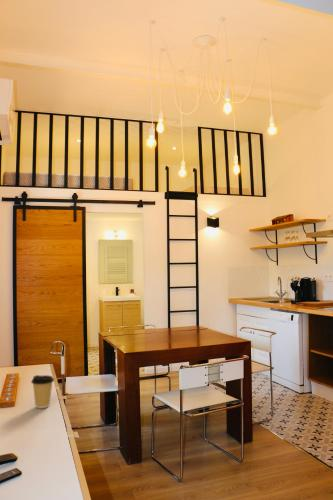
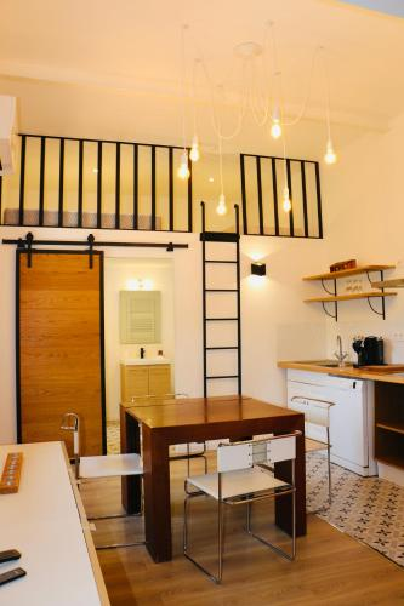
- coffee cup [30,374,55,409]
